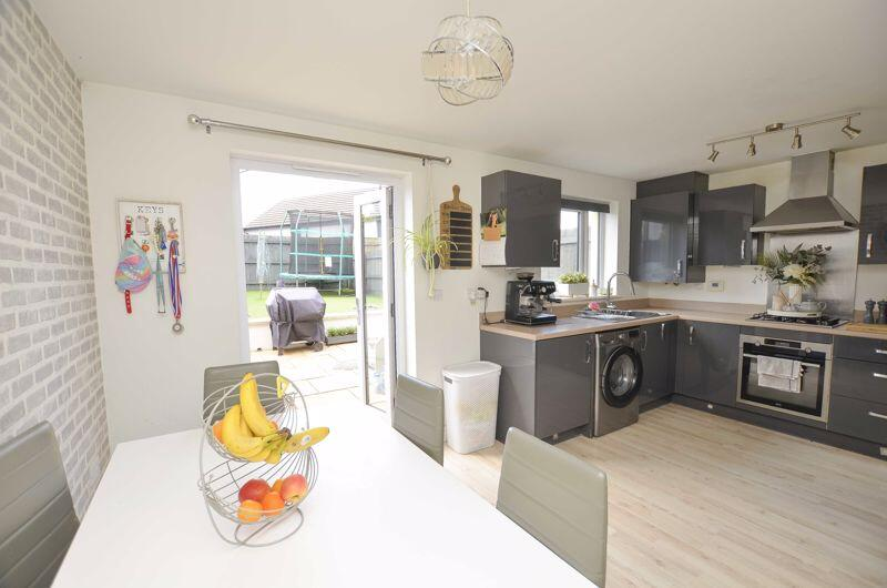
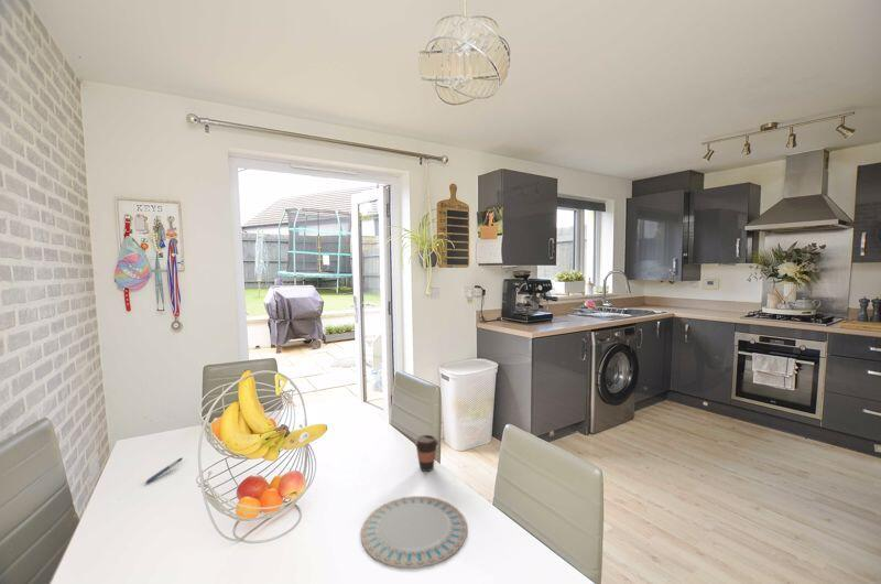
+ chinaware [360,495,468,570]
+ coffee cup [414,434,439,473]
+ pen [144,456,184,485]
